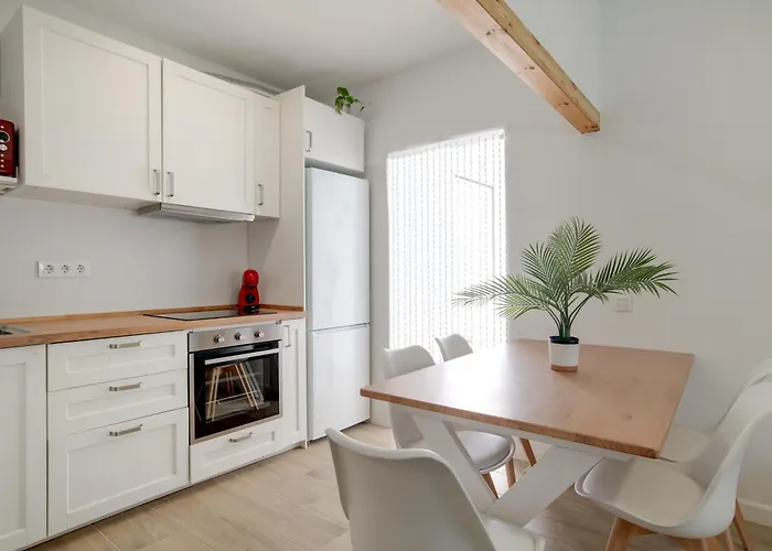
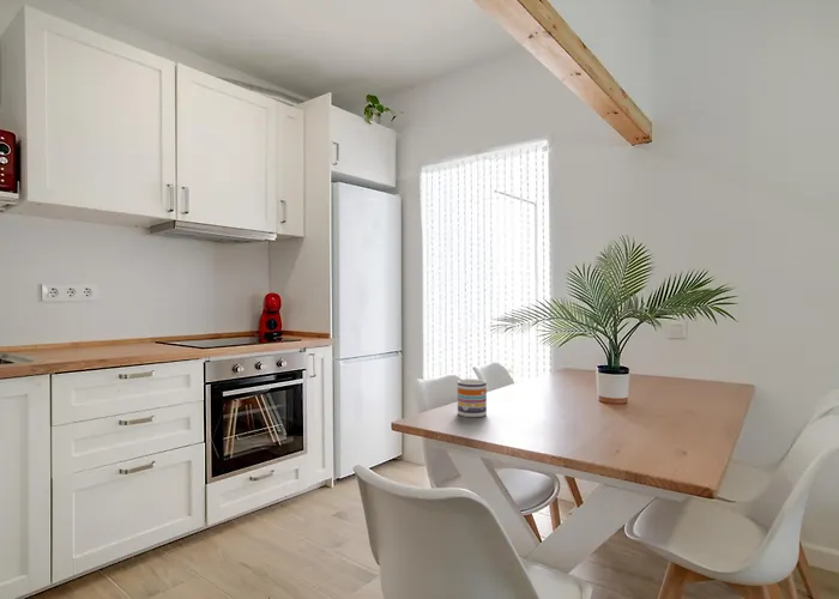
+ mug [457,377,488,418]
